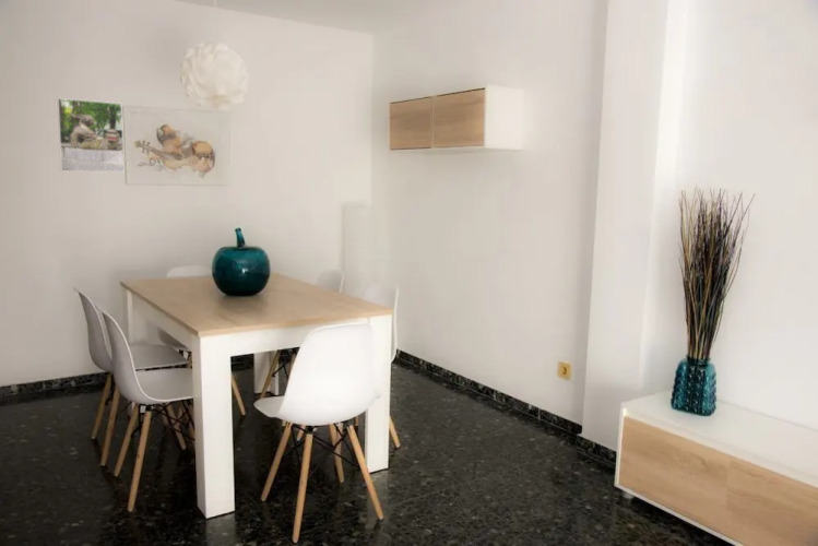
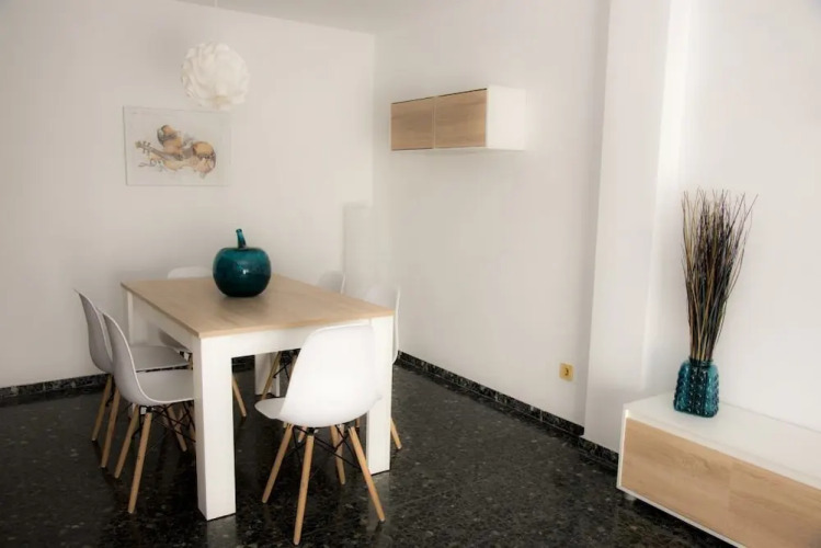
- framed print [56,97,126,174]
